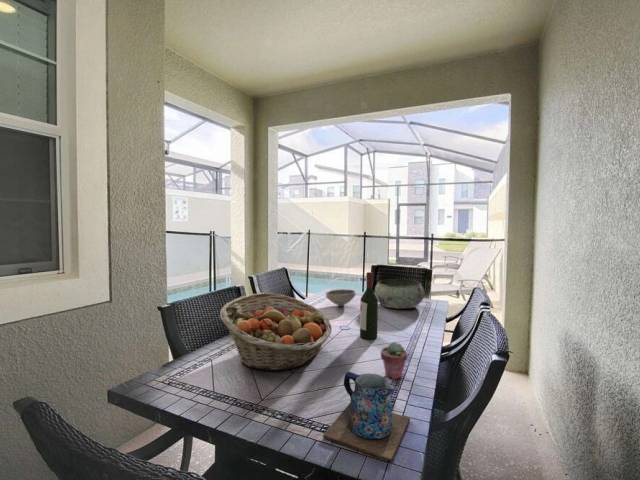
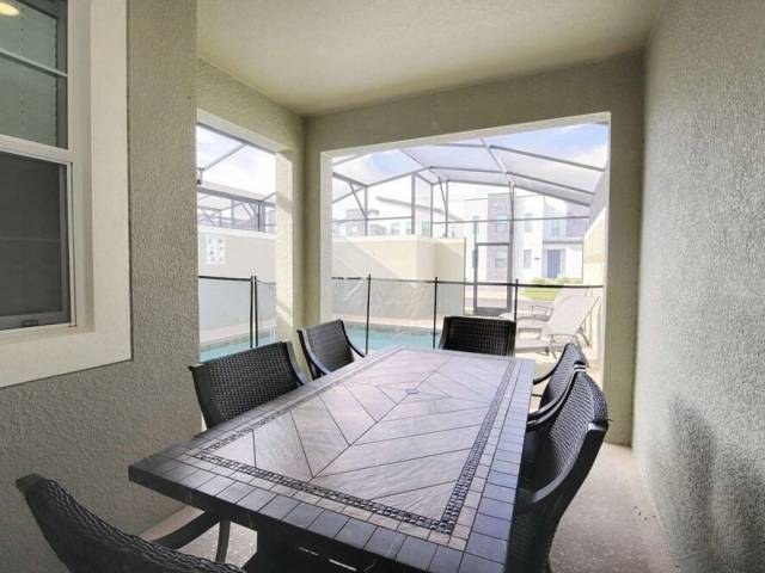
- pitcher [322,371,411,462]
- potted succulent [380,341,408,380]
- bowl [325,288,357,307]
- wine bottle [359,271,379,340]
- fruit basket [219,292,333,372]
- bowl [374,278,425,310]
